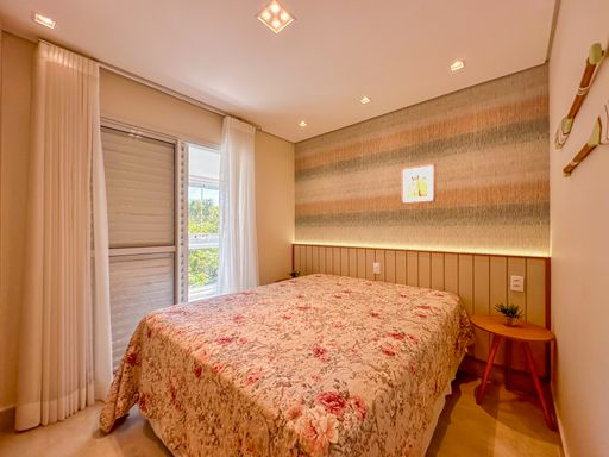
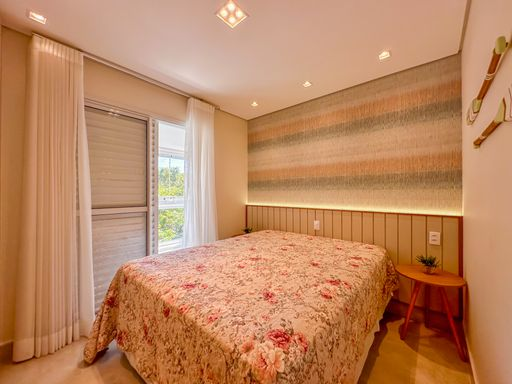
- wall art [400,162,437,206]
